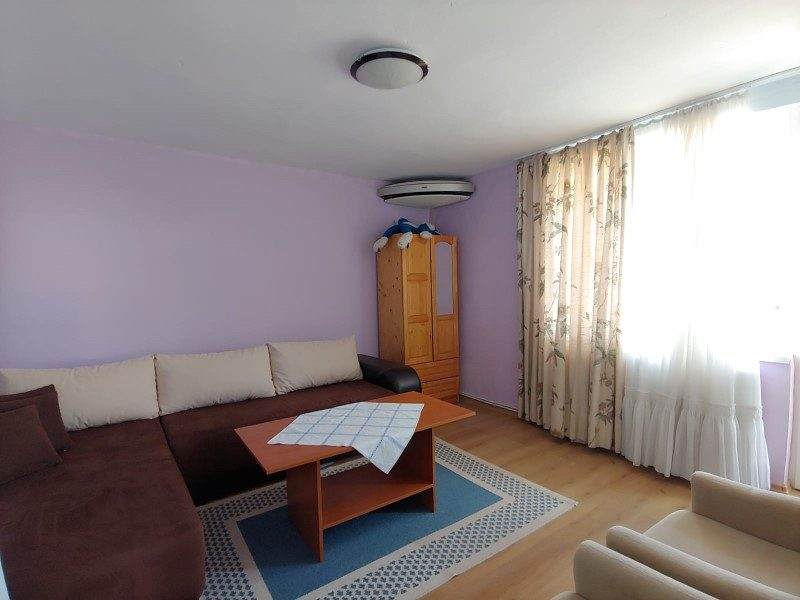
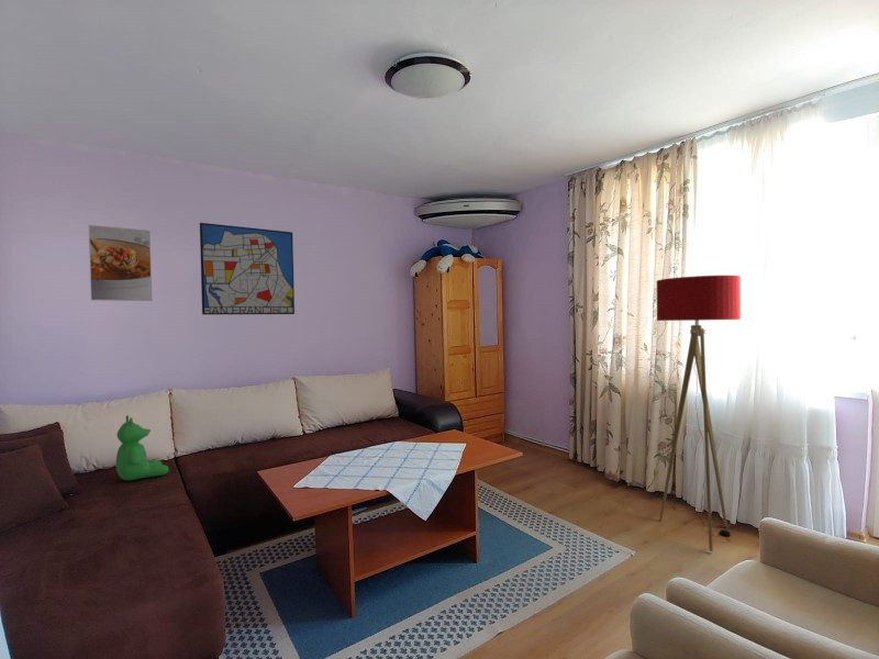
+ floor lamp [656,275,742,552]
+ teddy bear [115,414,169,481]
+ wall art [199,222,296,315]
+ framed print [88,224,153,302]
